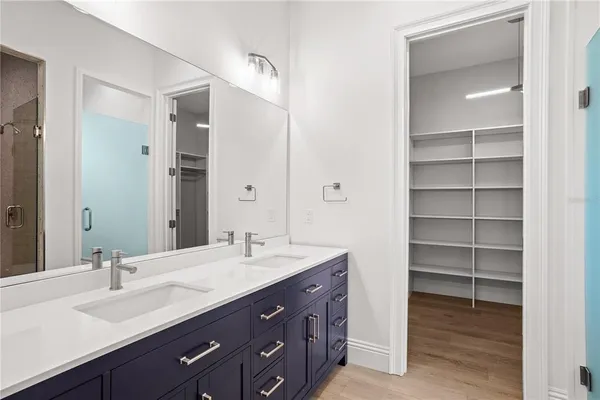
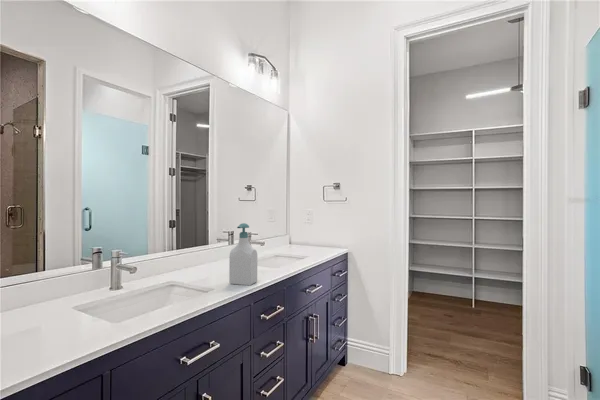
+ soap bottle [228,222,258,286]
